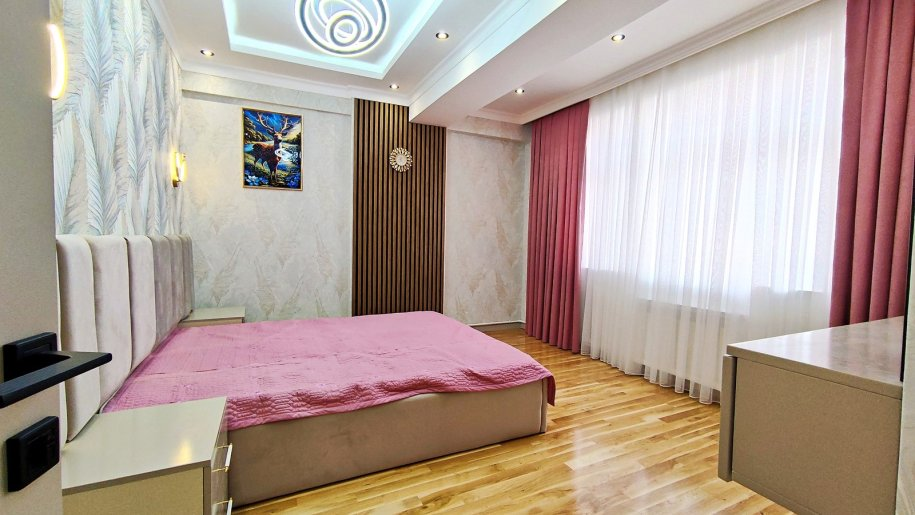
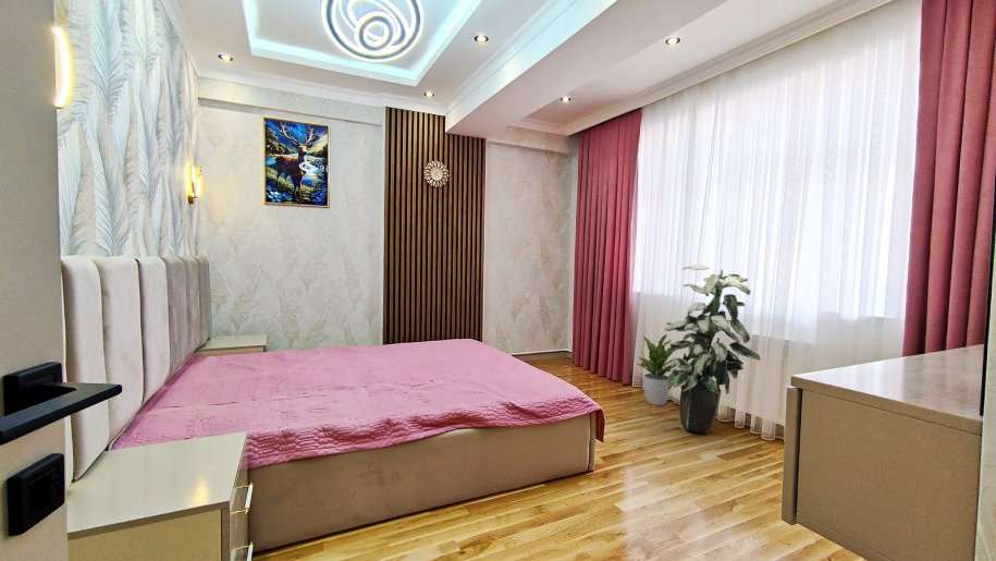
+ indoor plant [662,264,762,435]
+ potted plant [637,333,679,406]
